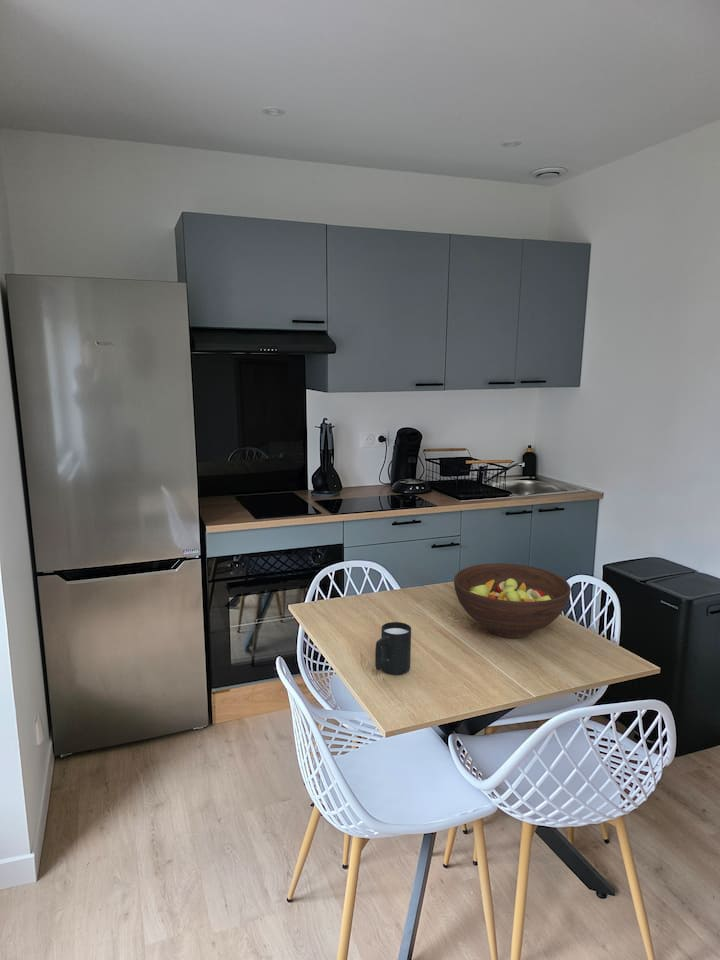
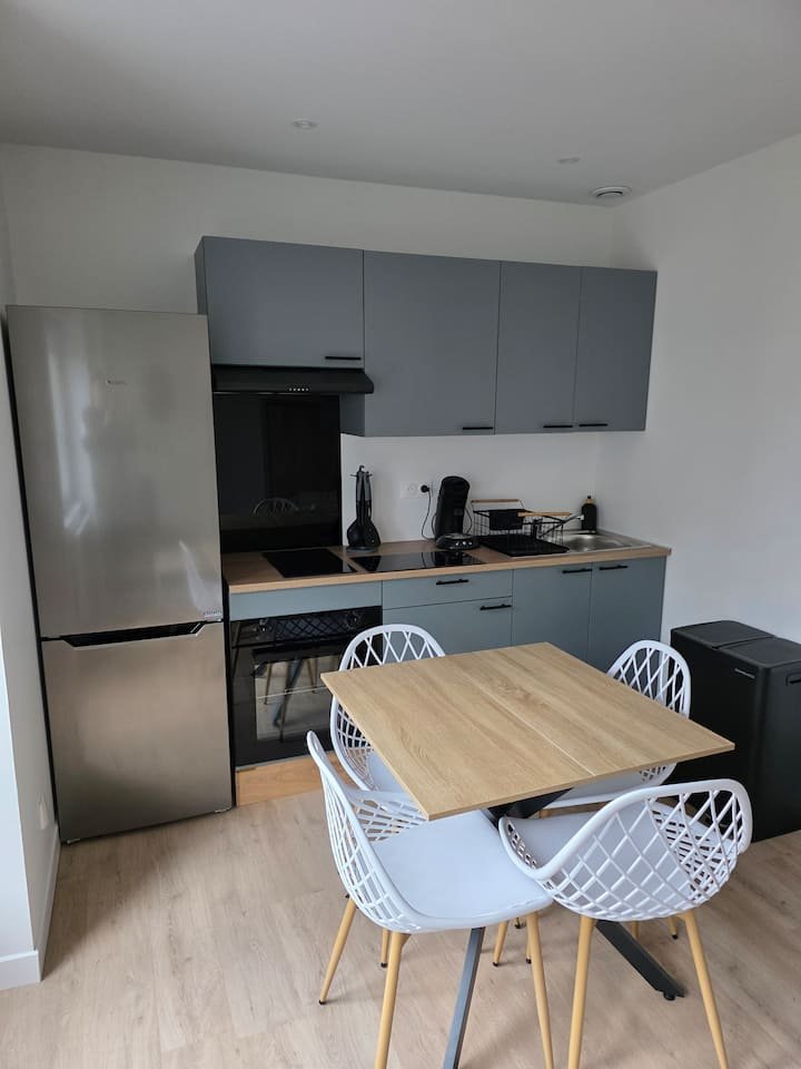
- fruit bowl [453,563,572,639]
- mug [374,621,412,675]
